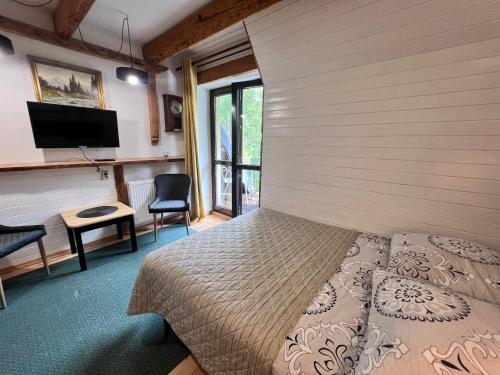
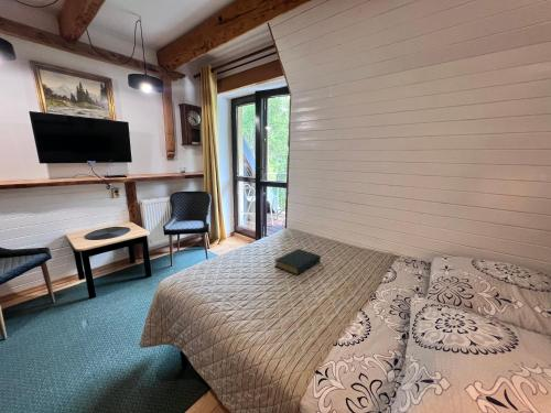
+ hardback book [273,248,322,276]
